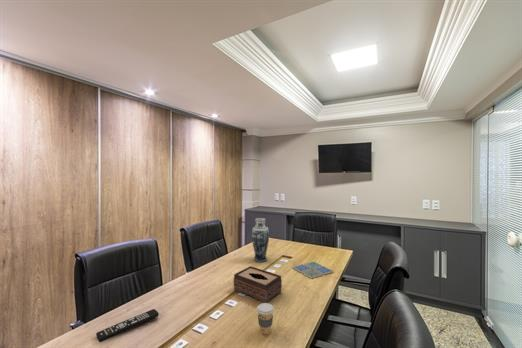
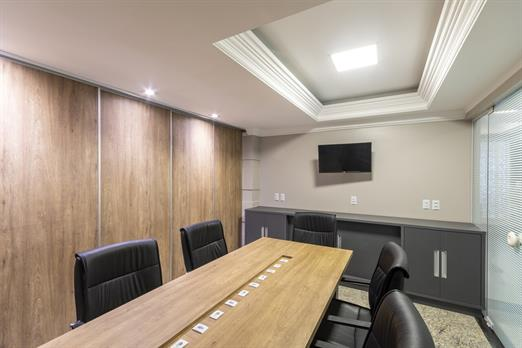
- remote control [95,308,160,343]
- vase [251,217,270,263]
- tissue box [233,265,283,303]
- drink coaster [292,261,334,280]
- coffee cup [256,302,275,335]
